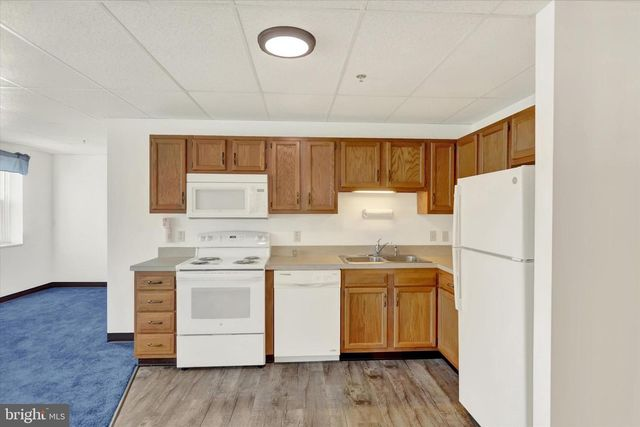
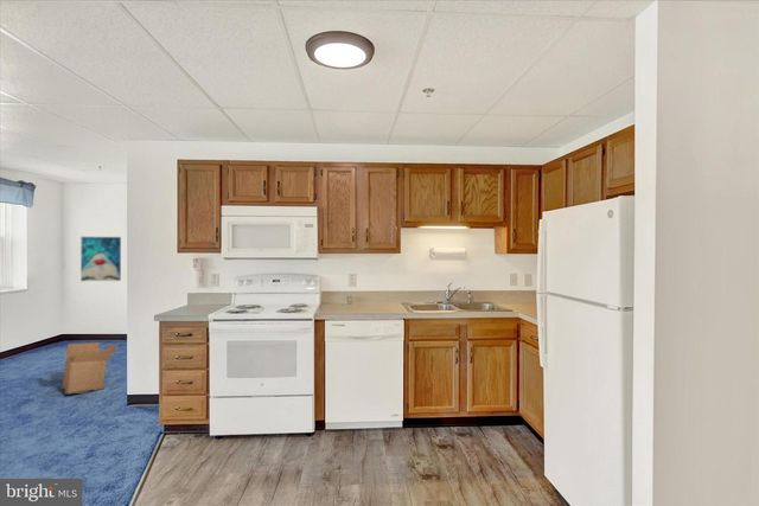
+ cardboard box [58,341,119,396]
+ wall art [79,236,122,282]
